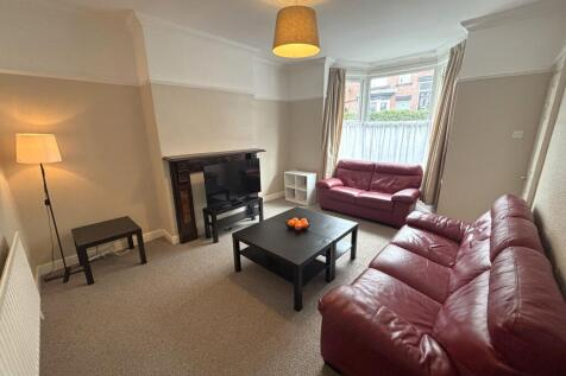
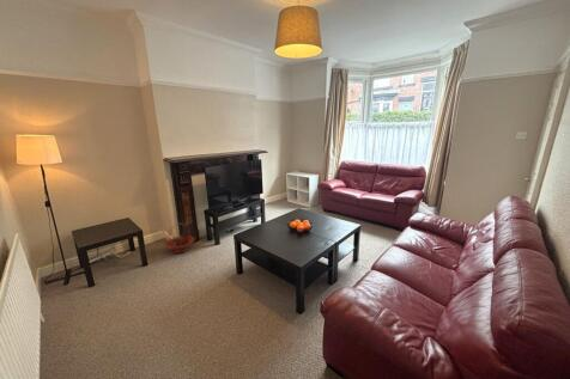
+ basket [164,222,196,255]
